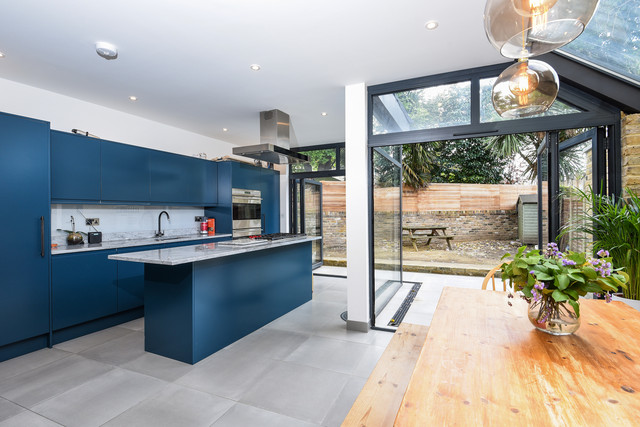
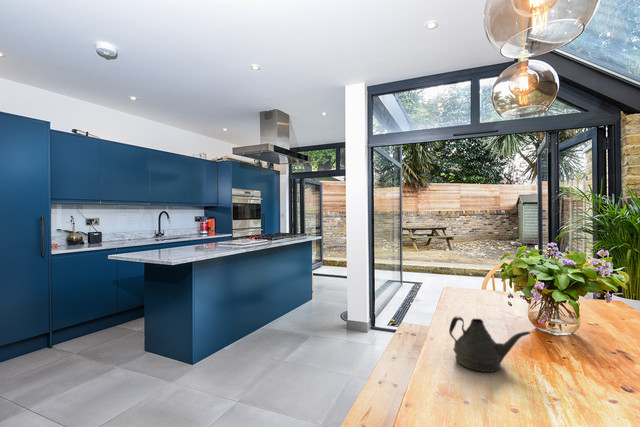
+ teapot [448,315,531,373]
